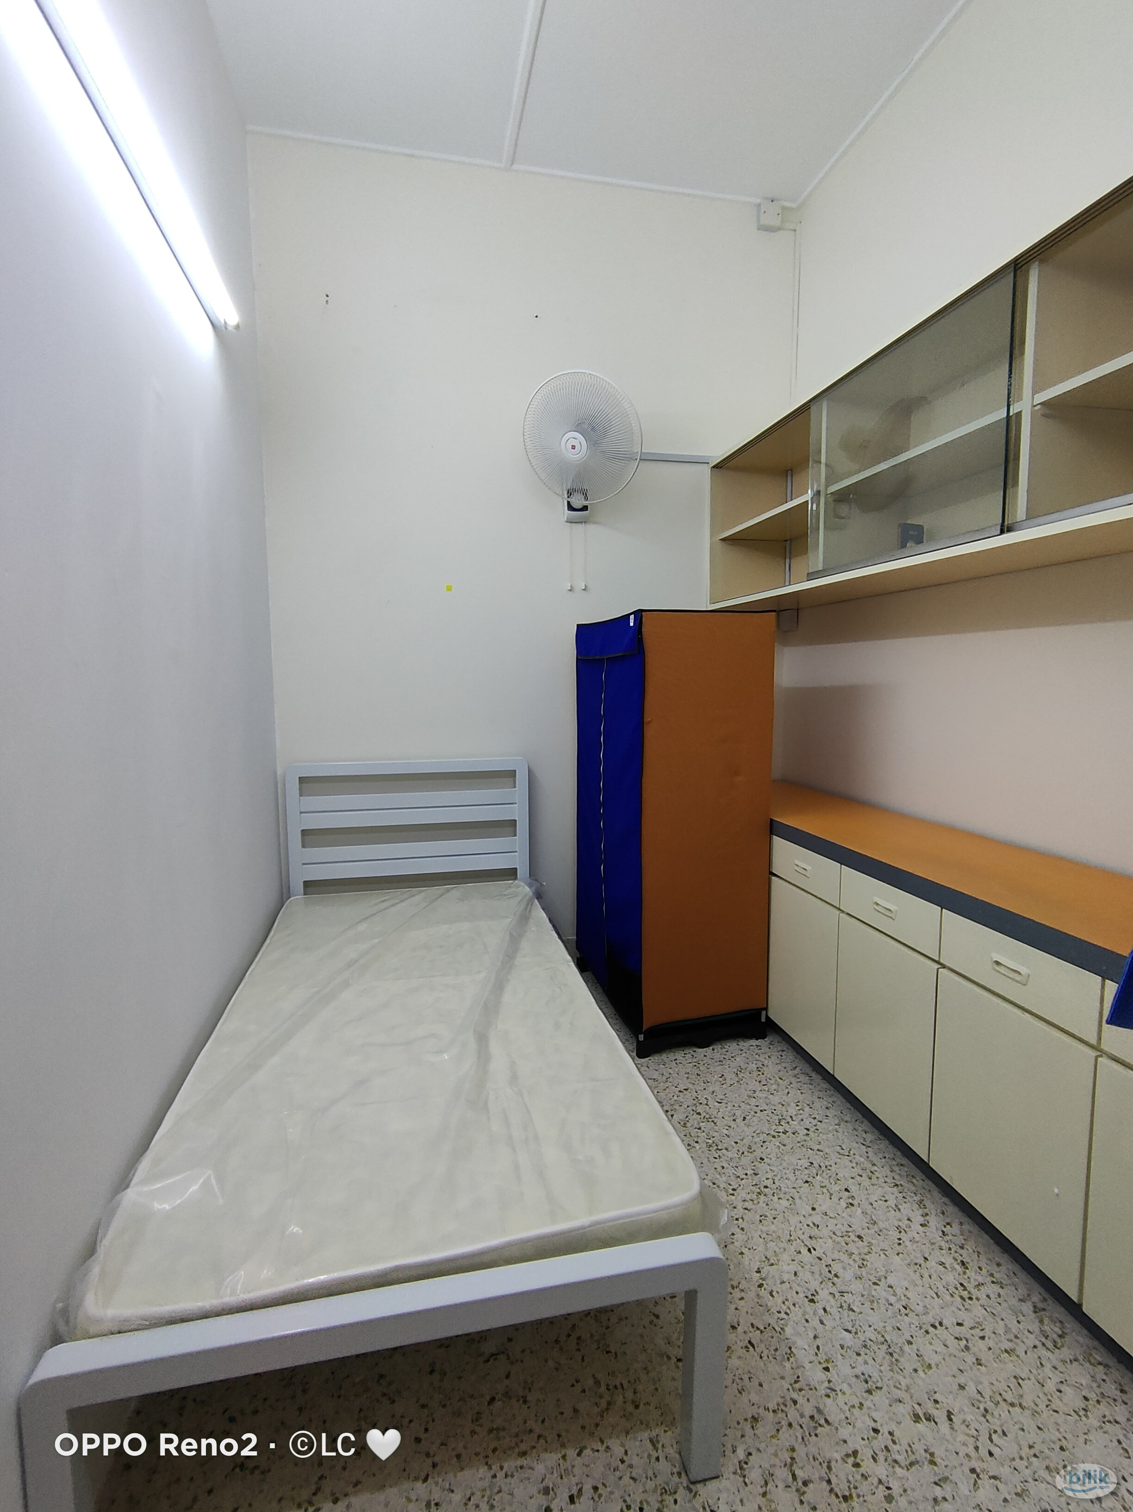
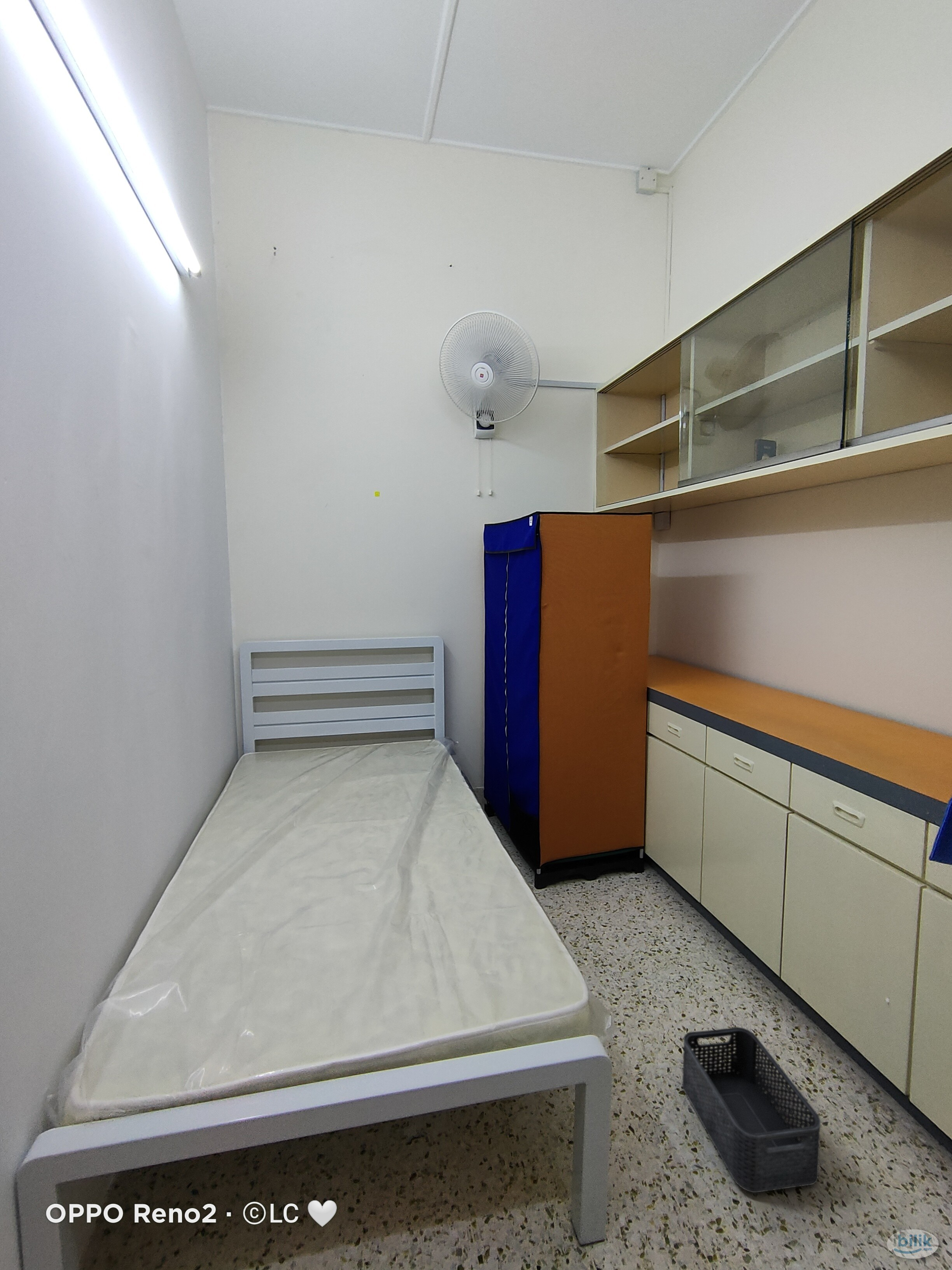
+ storage bin [682,1027,821,1193]
